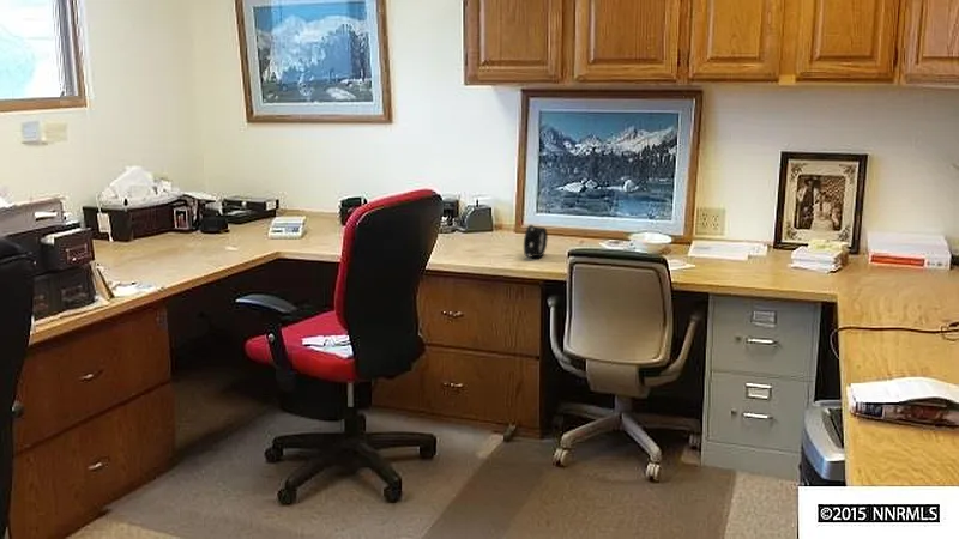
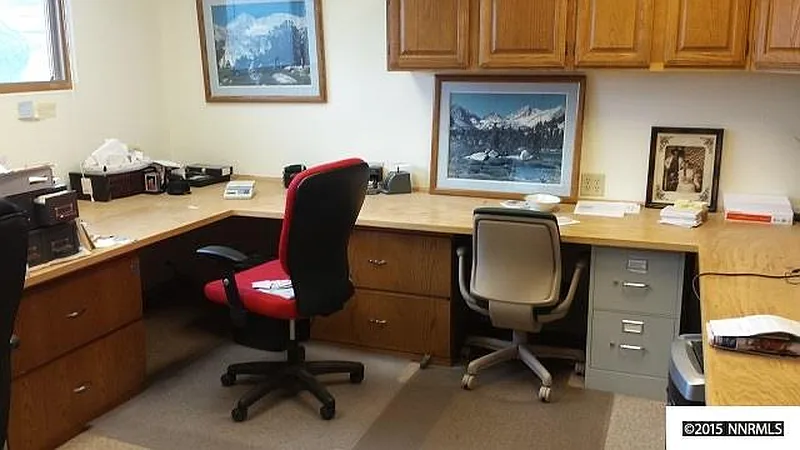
- alarm clock [523,224,549,259]
